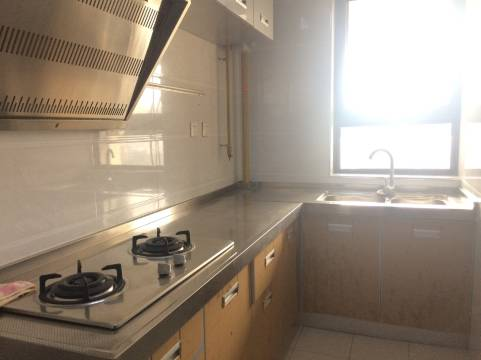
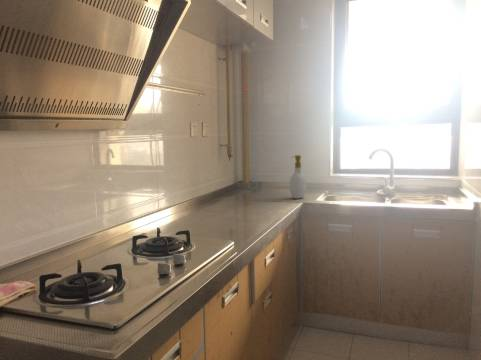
+ soap bottle [289,154,307,200]
